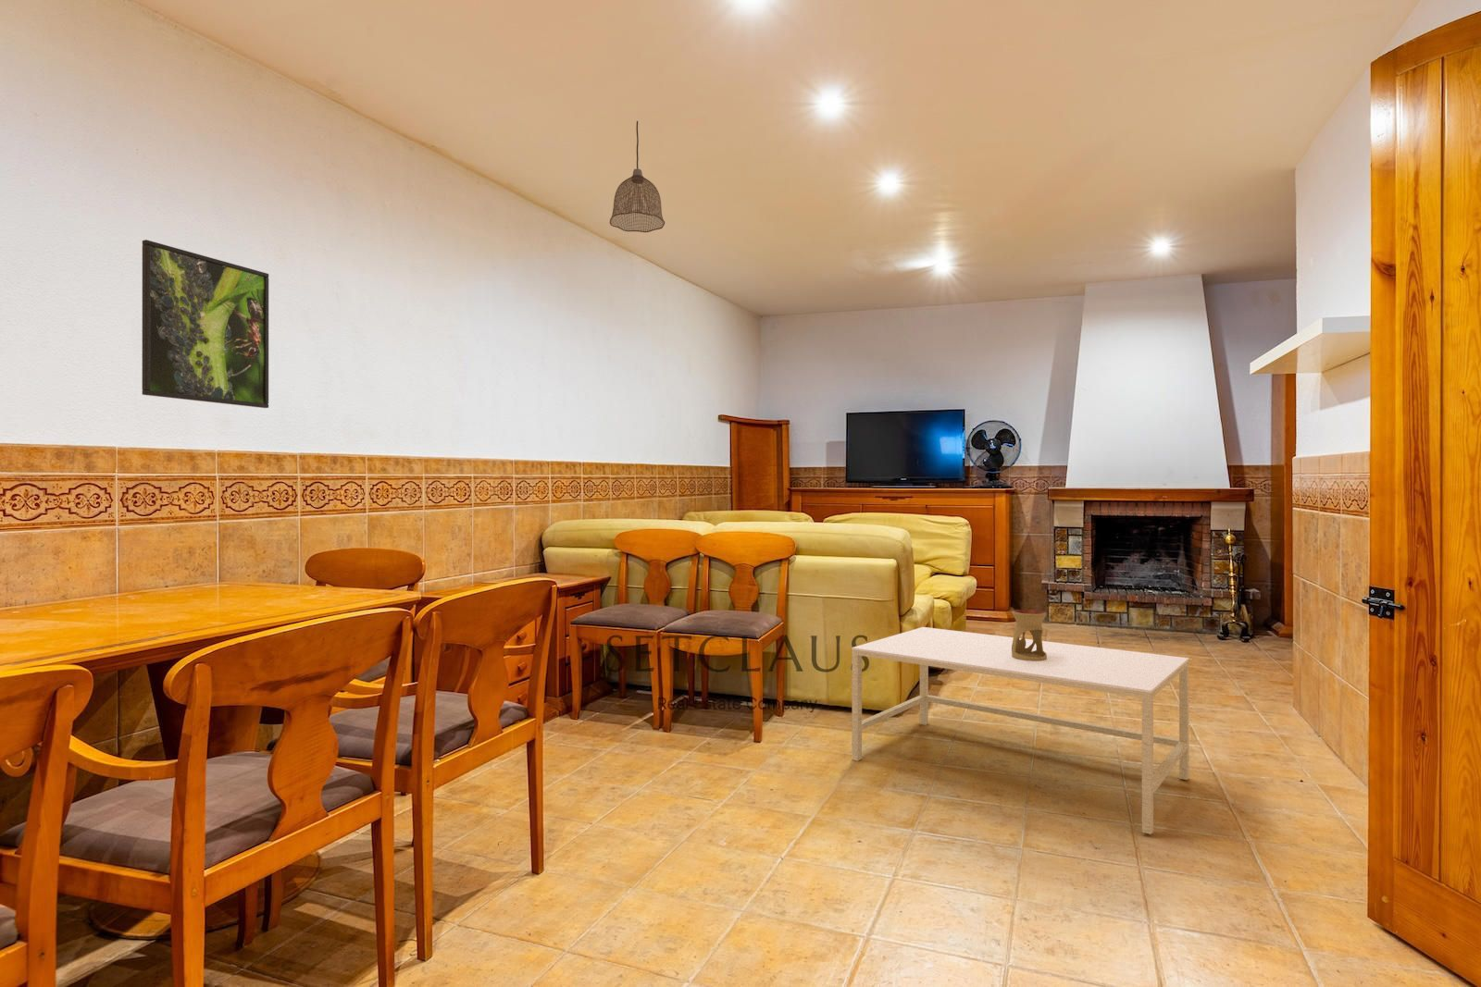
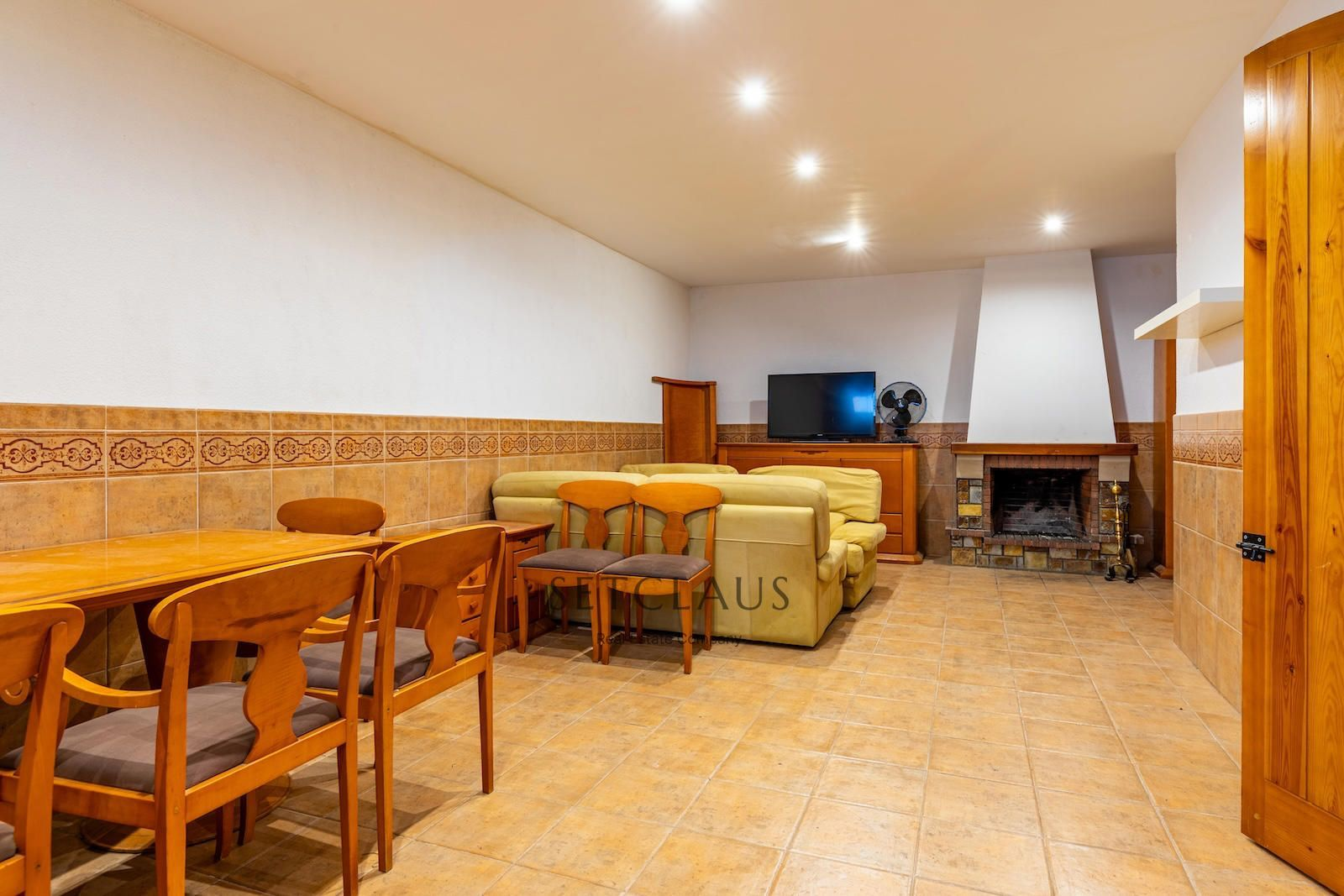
- oil burner [1010,609,1047,661]
- coffee table [852,627,1189,835]
- pendant lamp [609,120,666,234]
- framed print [142,239,269,409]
